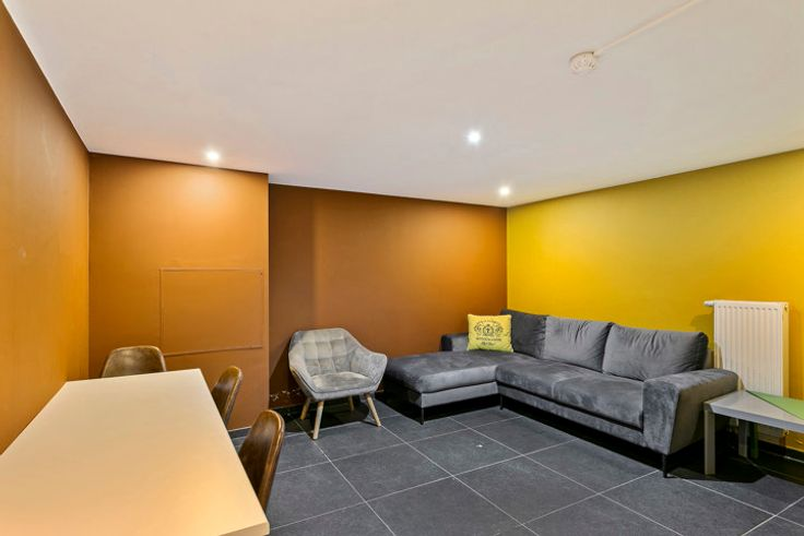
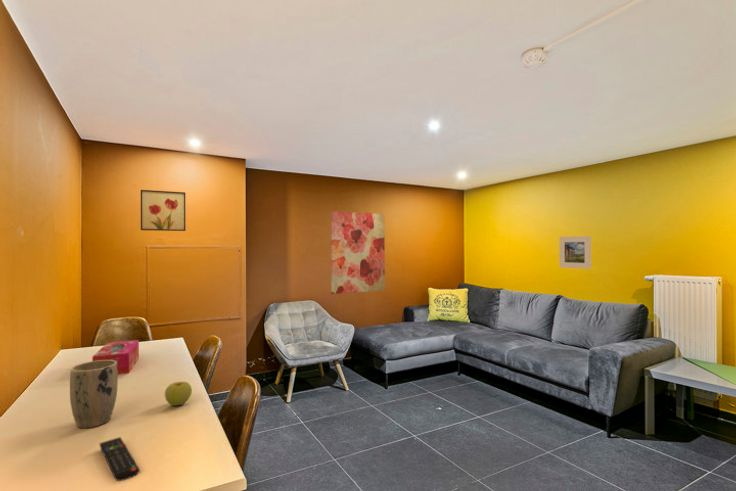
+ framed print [558,235,592,270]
+ tissue box [91,339,140,375]
+ plant pot [69,360,119,429]
+ apple [164,381,193,407]
+ wall art [140,189,187,232]
+ remote control [99,436,141,482]
+ wall art [330,210,386,295]
